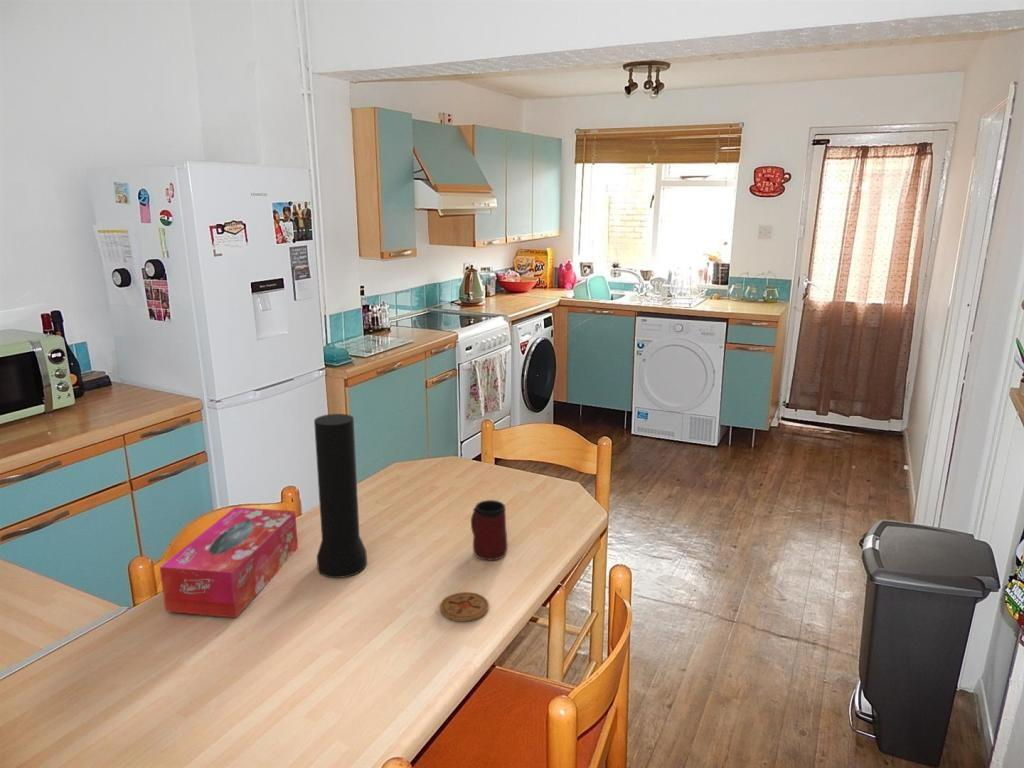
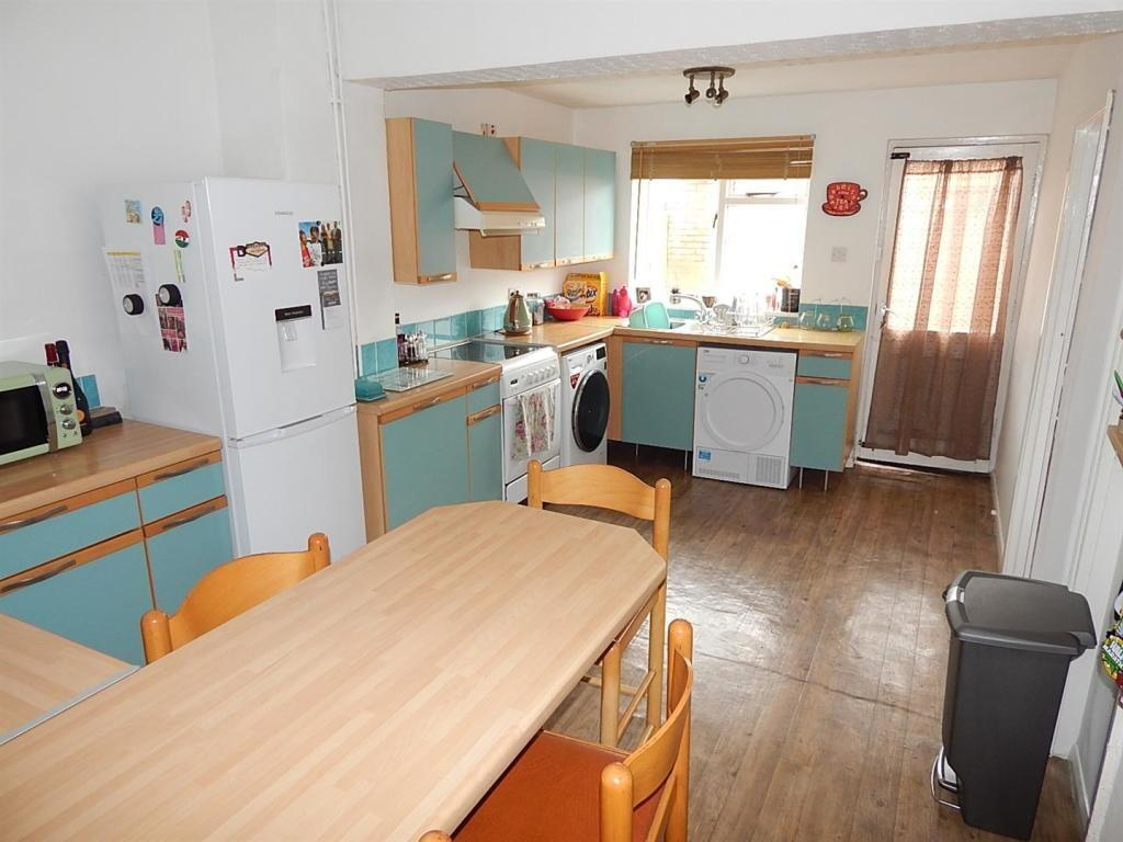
- mug [470,499,509,561]
- coaster [439,591,490,622]
- tissue box [159,506,299,619]
- vase [313,413,368,579]
